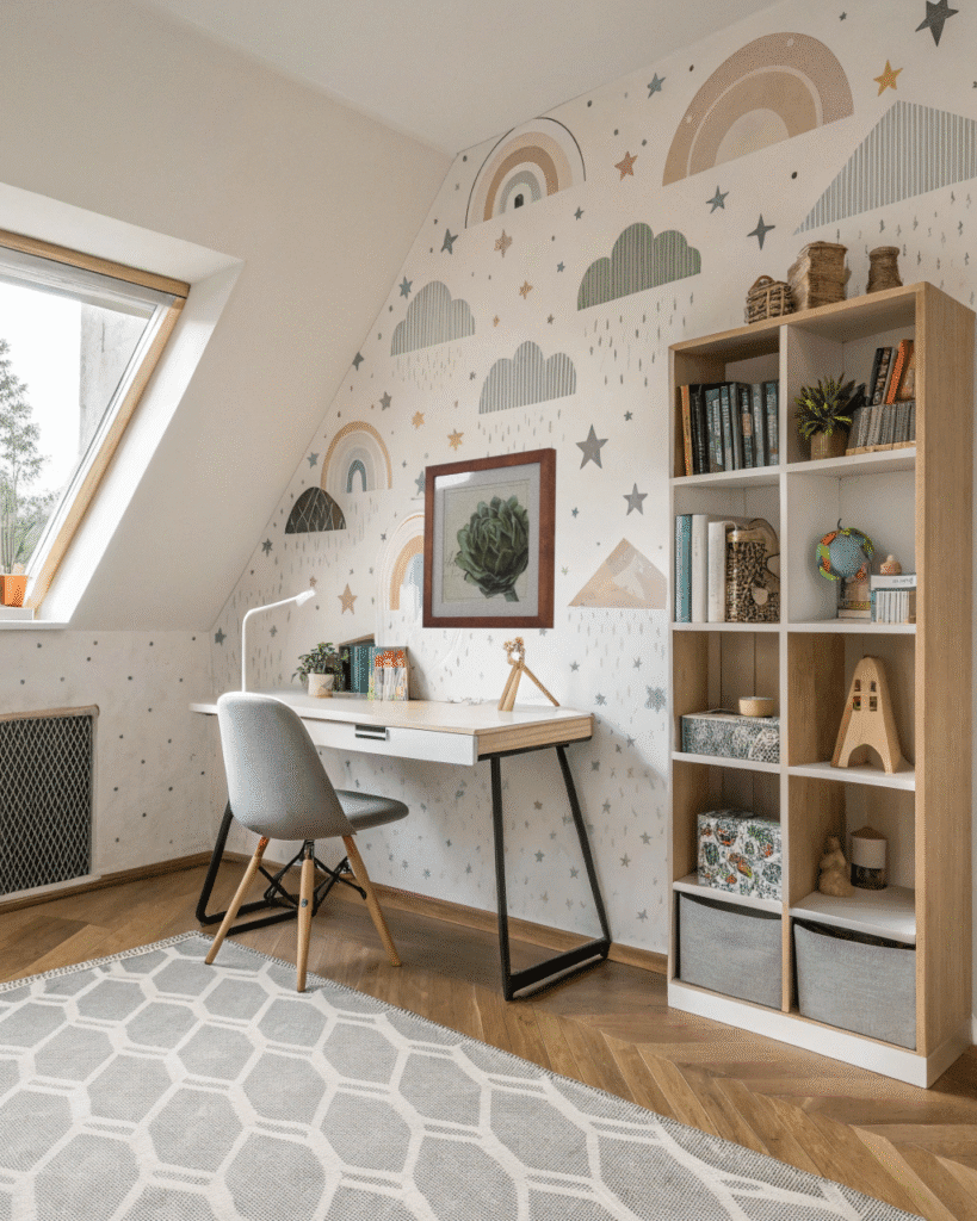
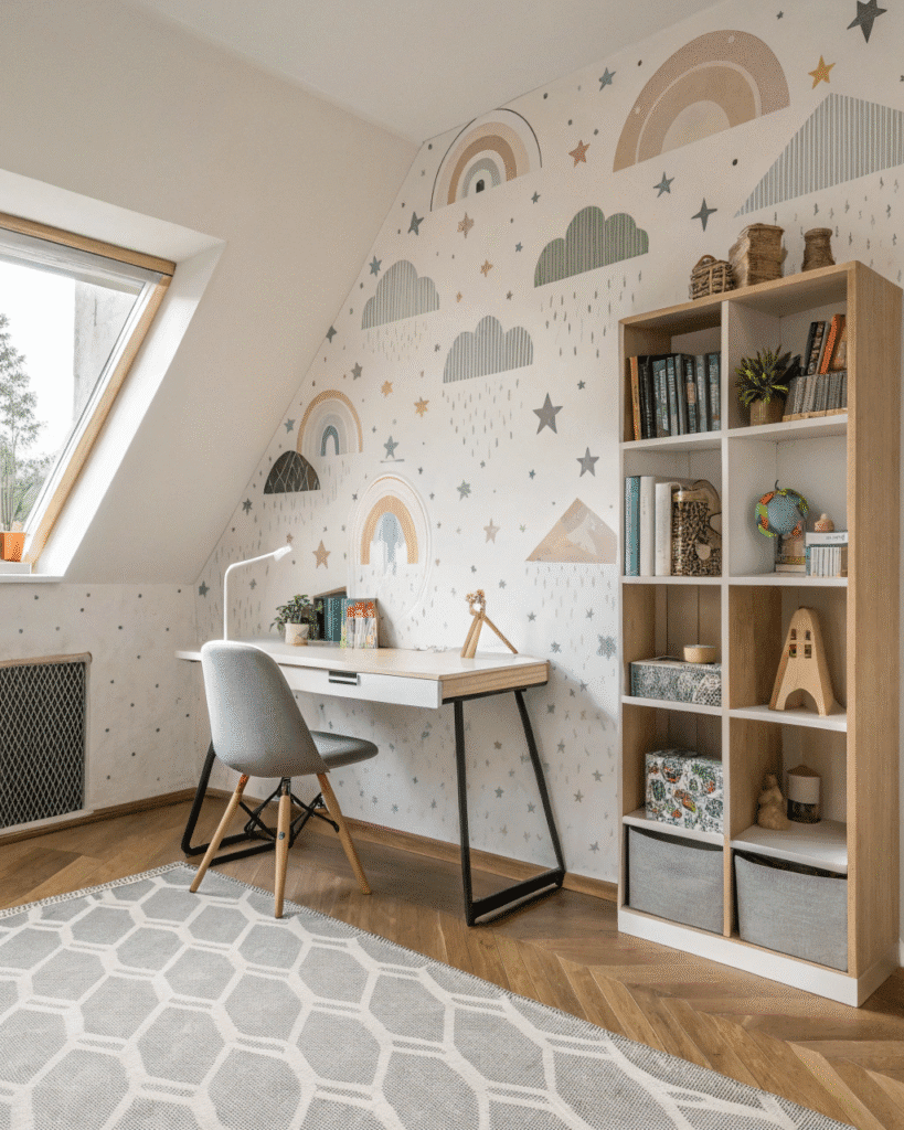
- wall art [421,446,558,630]
